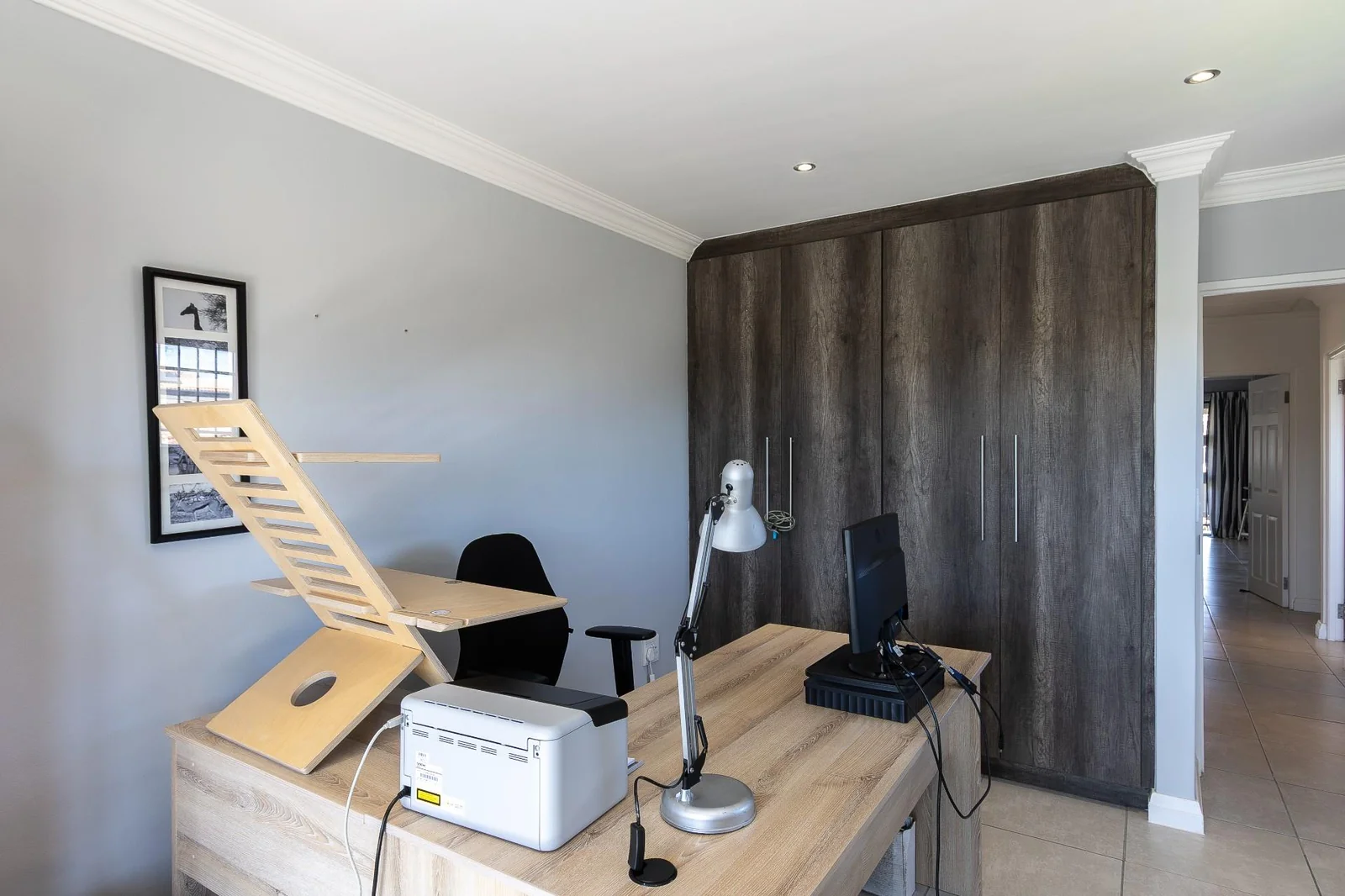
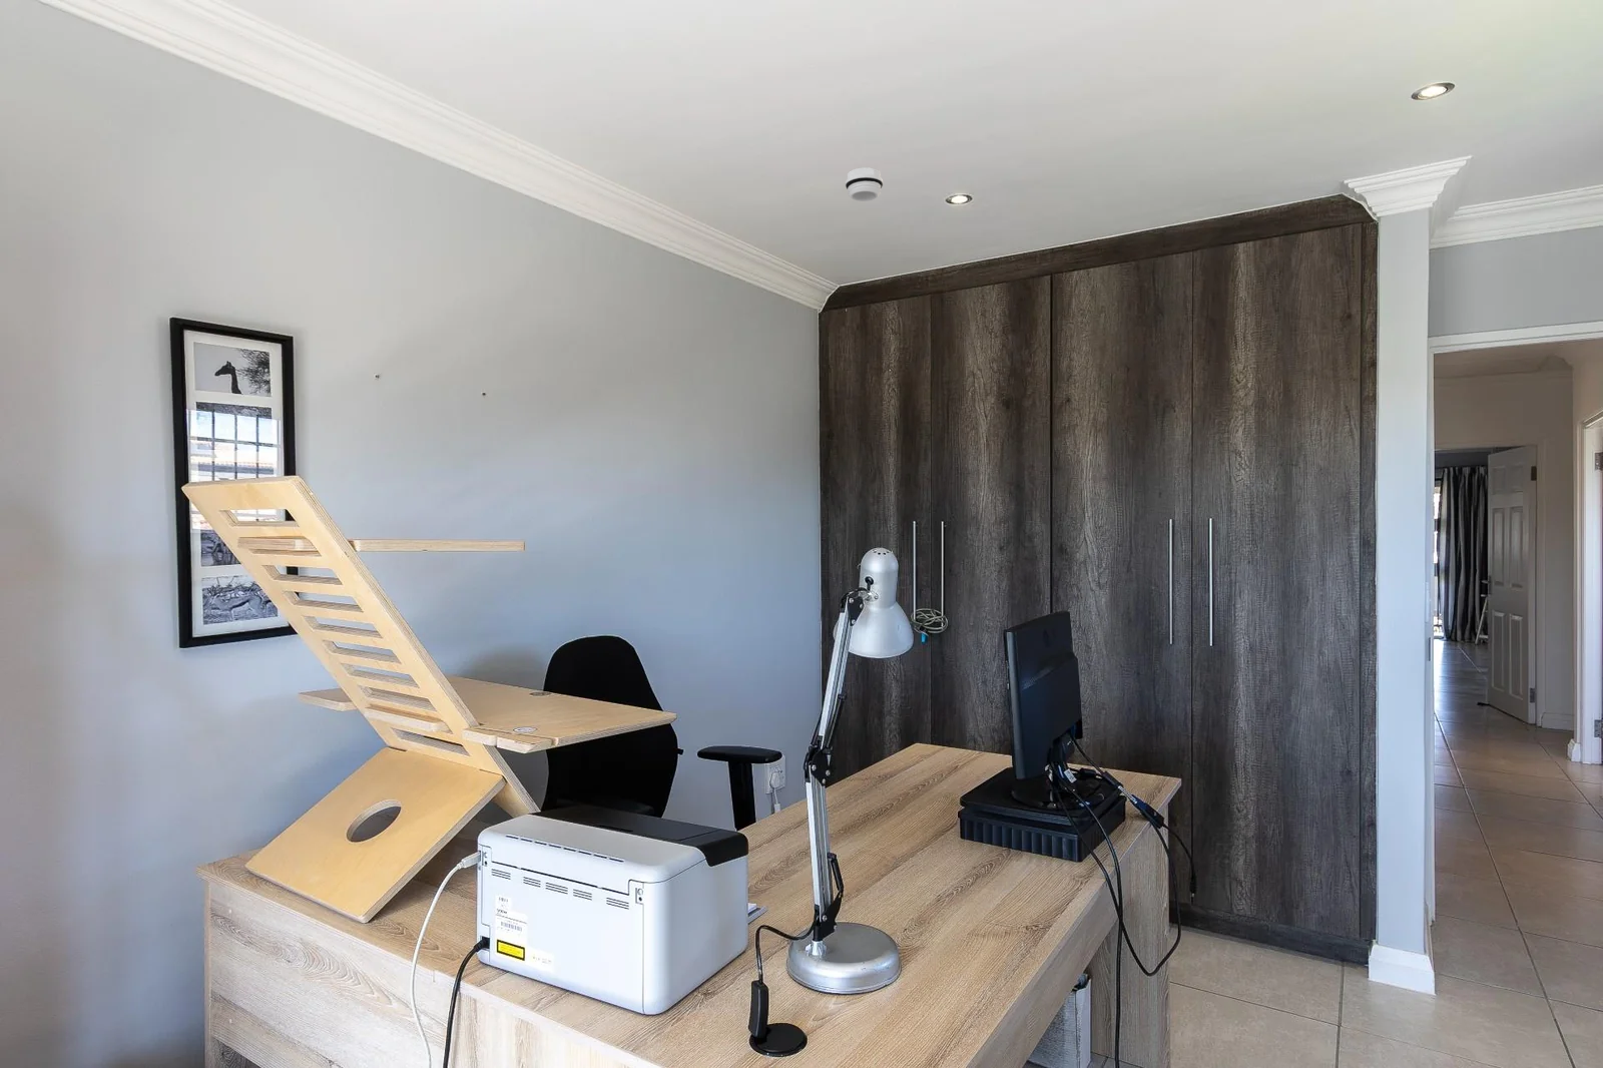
+ smoke detector [845,167,883,203]
